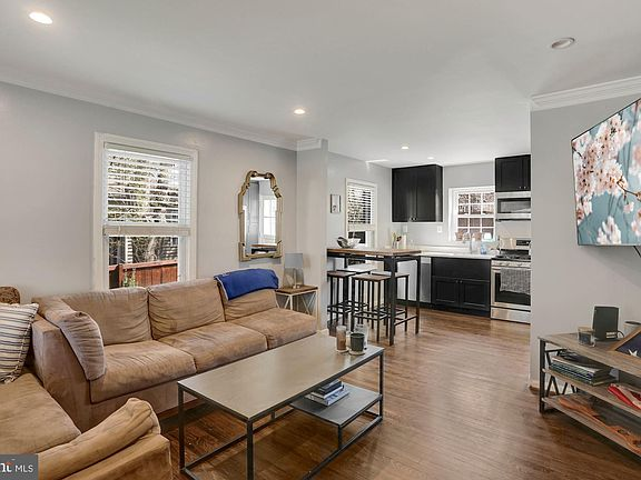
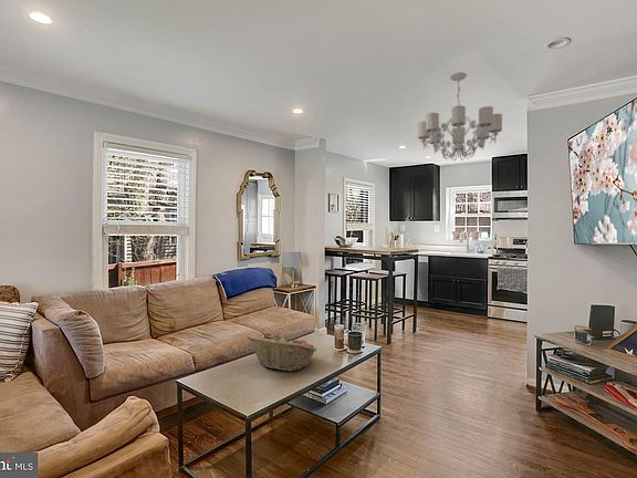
+ chandelier [417,71,503,162]
+ fruit basket [246,334,318,372]
